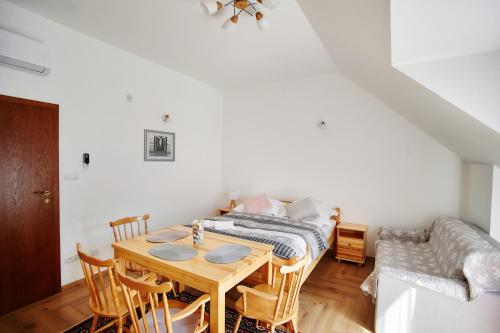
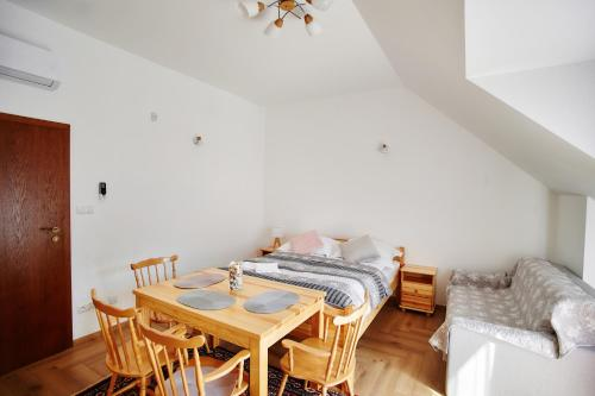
- wall art [143,128,176,163]
